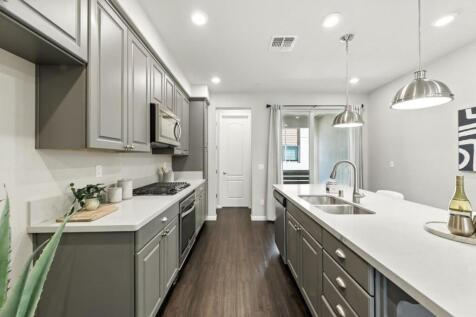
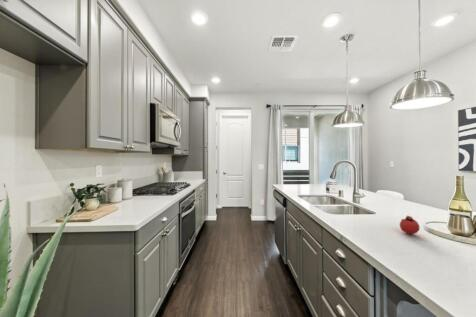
+ fruit [399,215,420,235]
